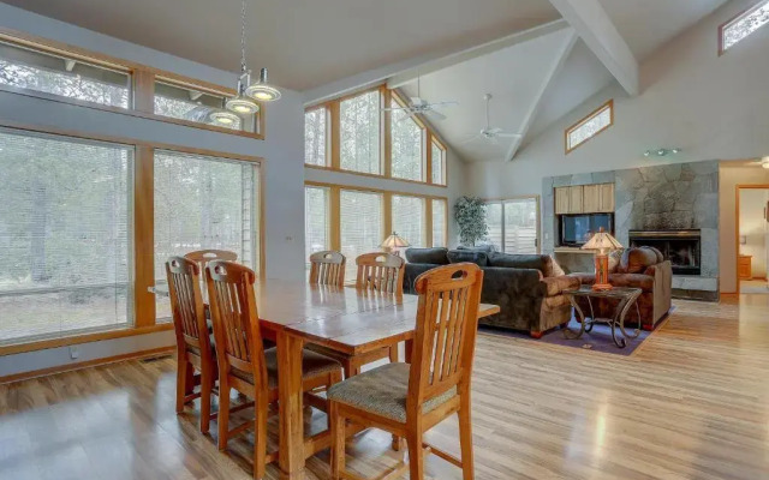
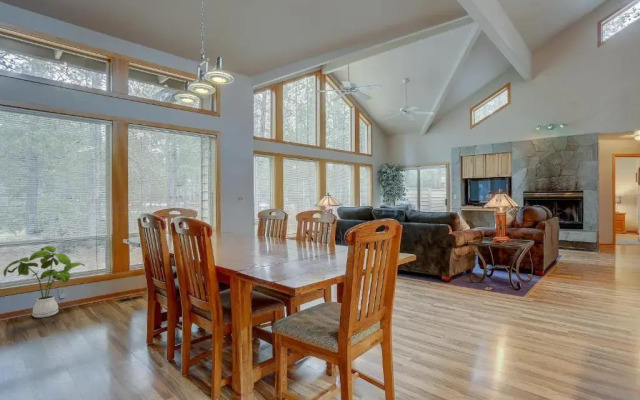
+ house plant [2,245,86,319]
